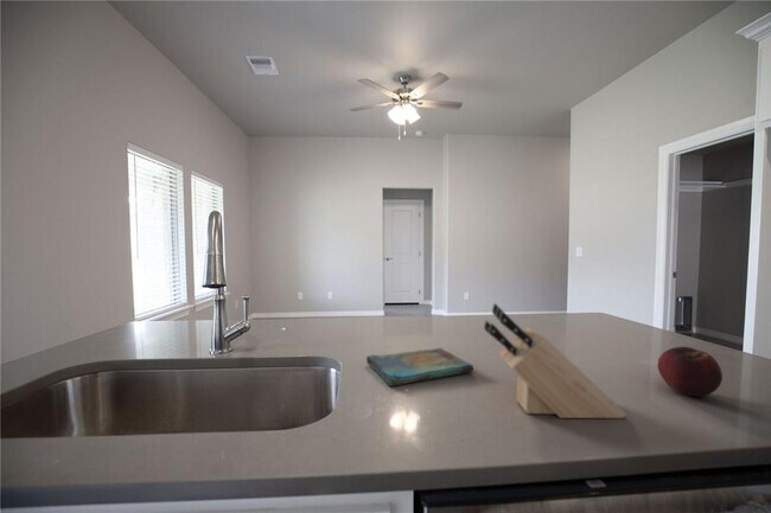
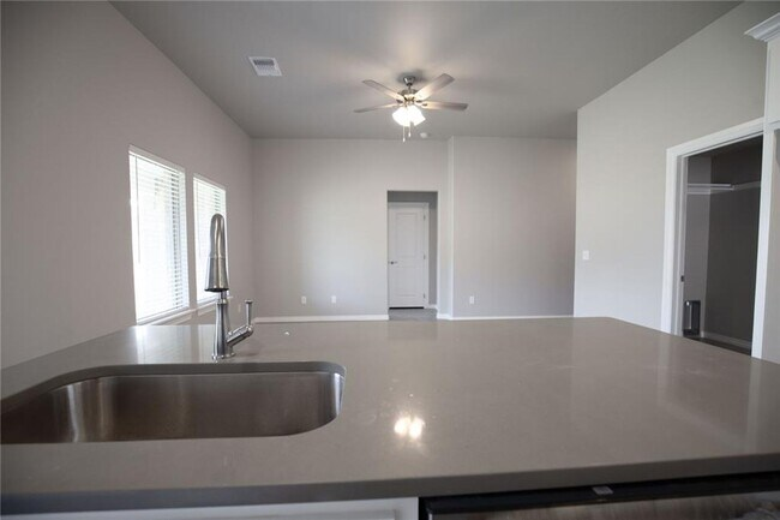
- dish towel [365,347,474,387]
- fruit [656,346,724,398]
- knife block [483,302,627,419]
